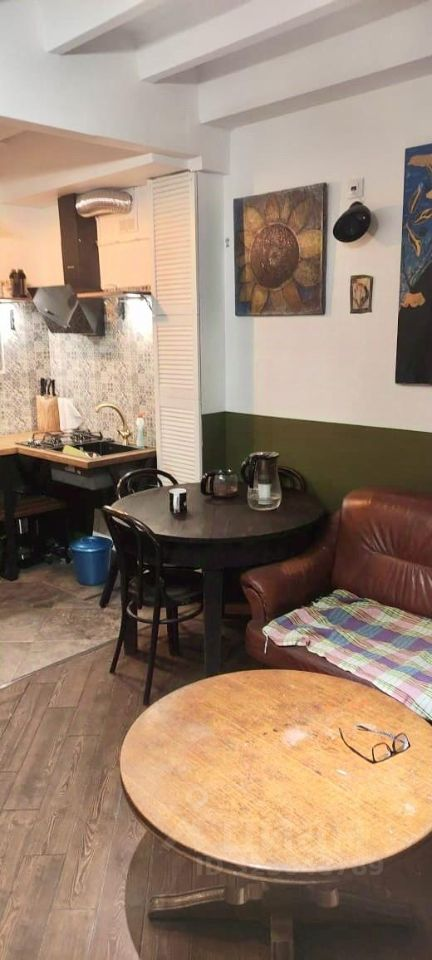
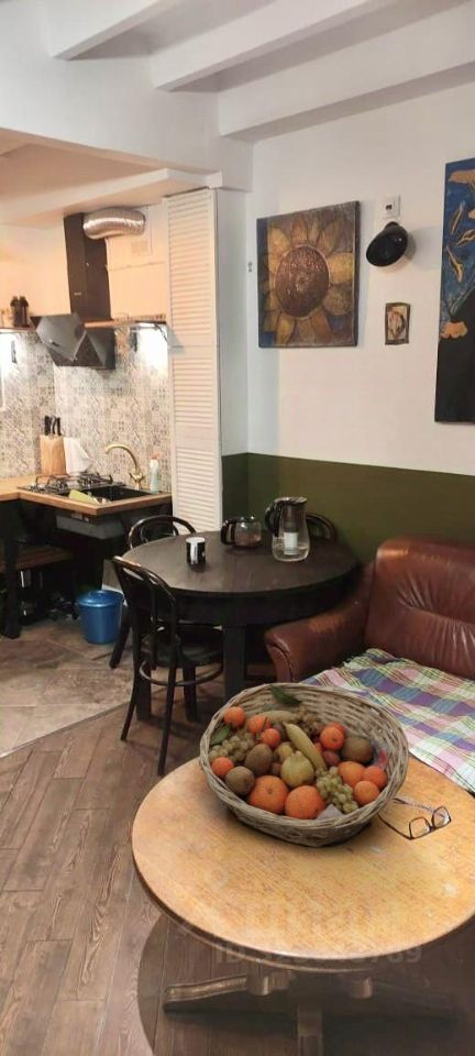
+ fruit basket [198,682,410,849]
